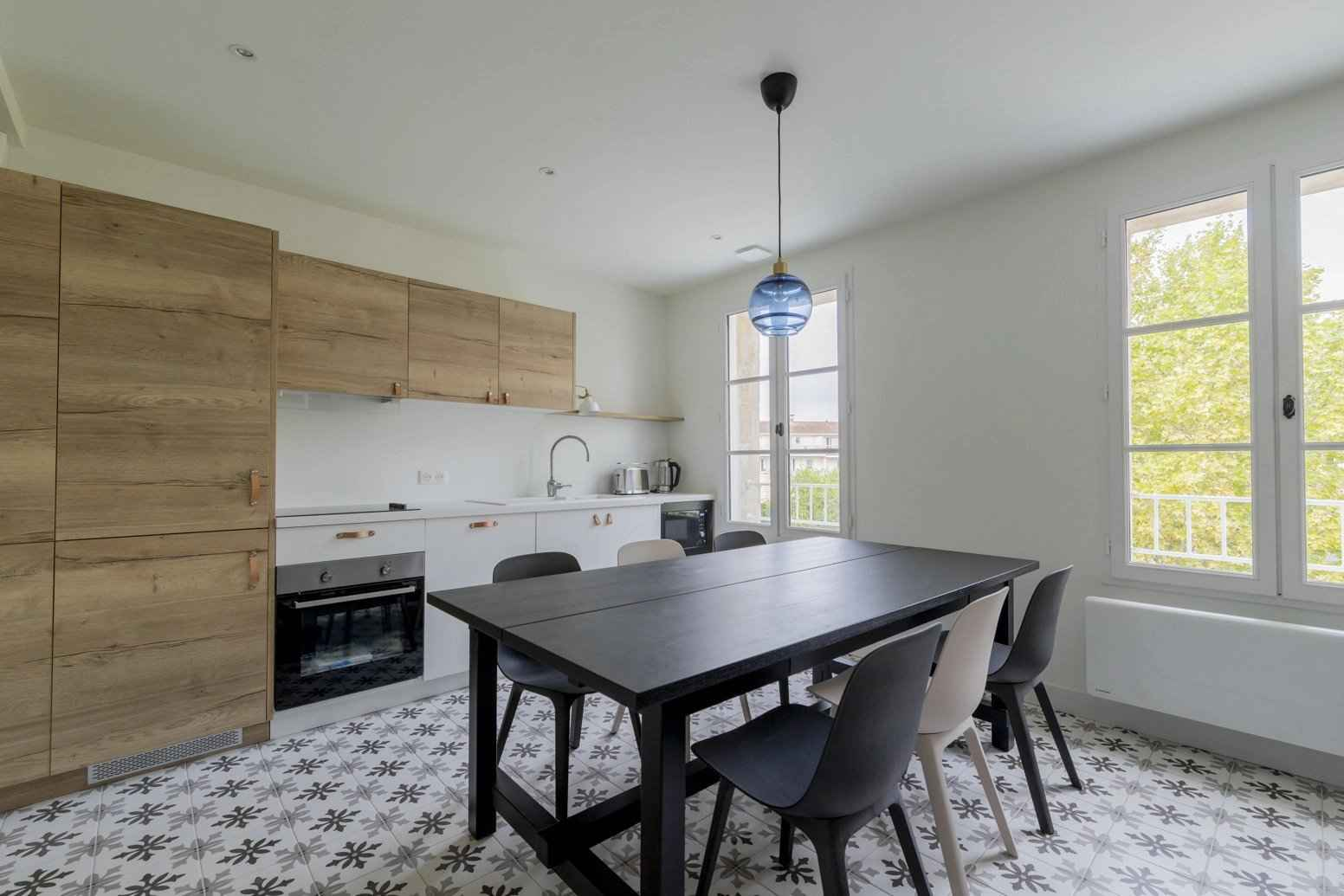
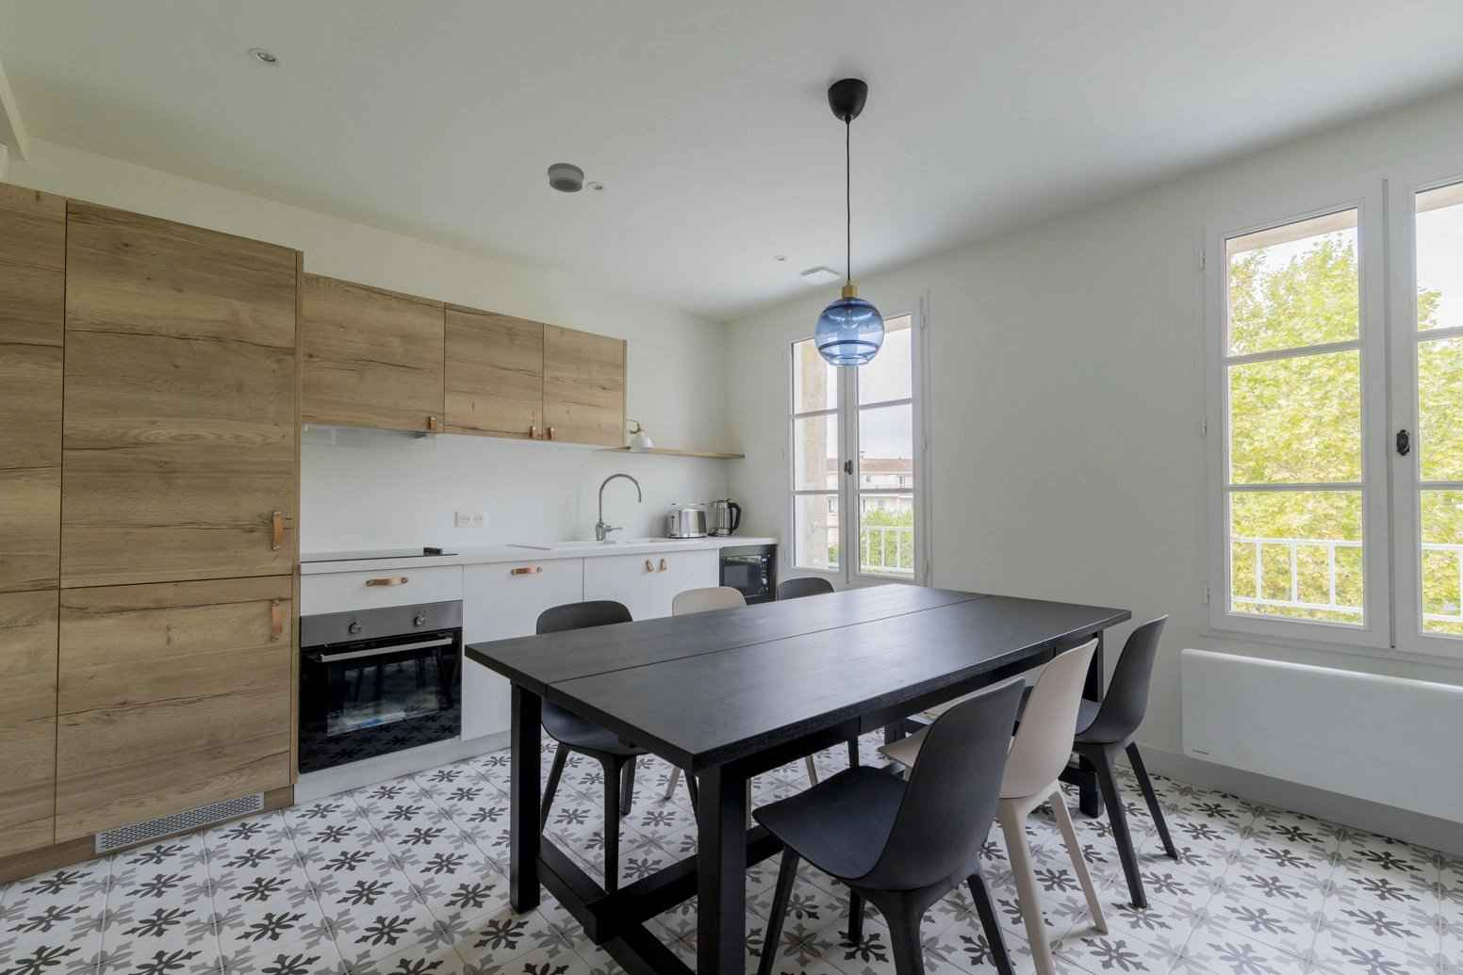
+ smoke detector [546,162,585,193]
